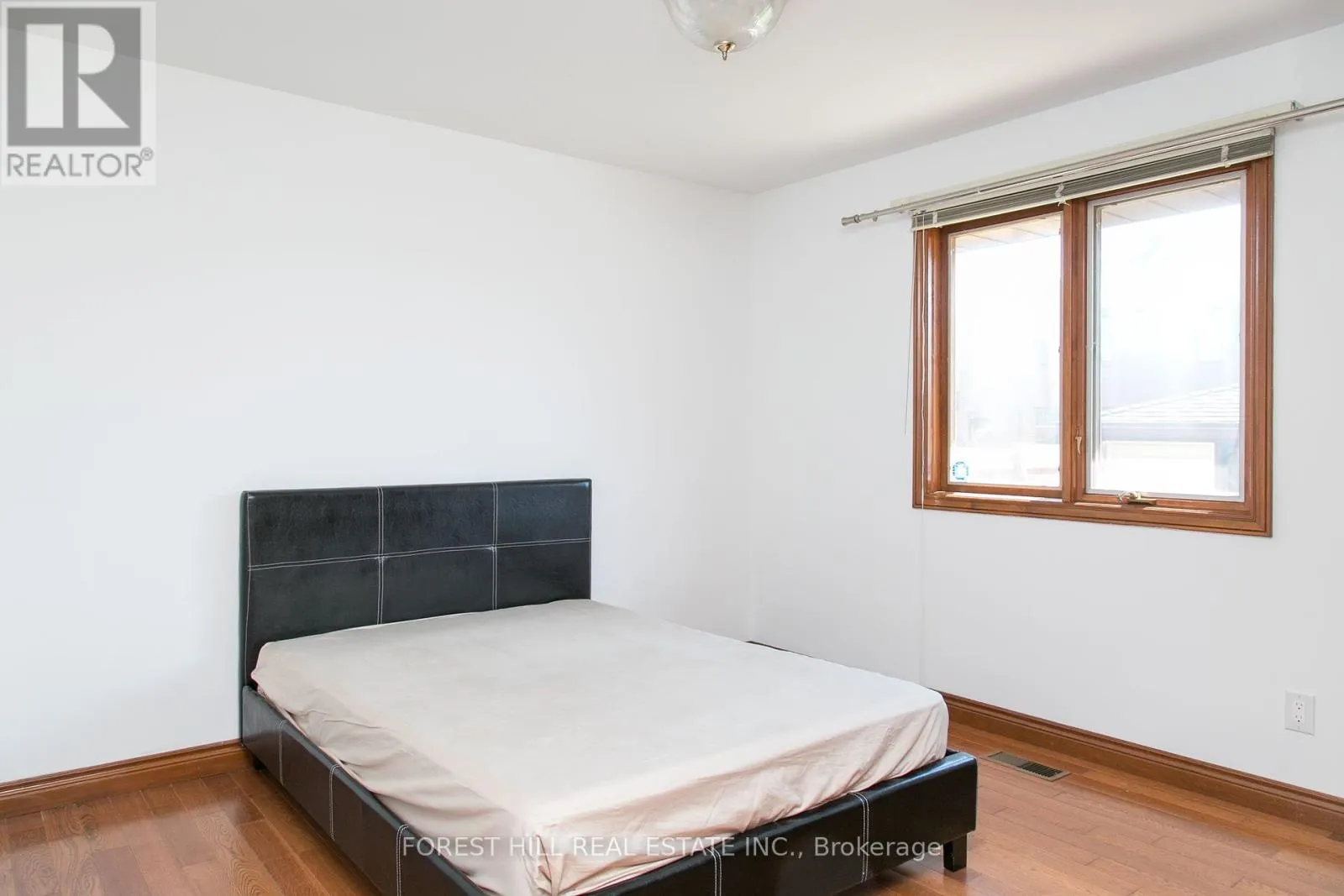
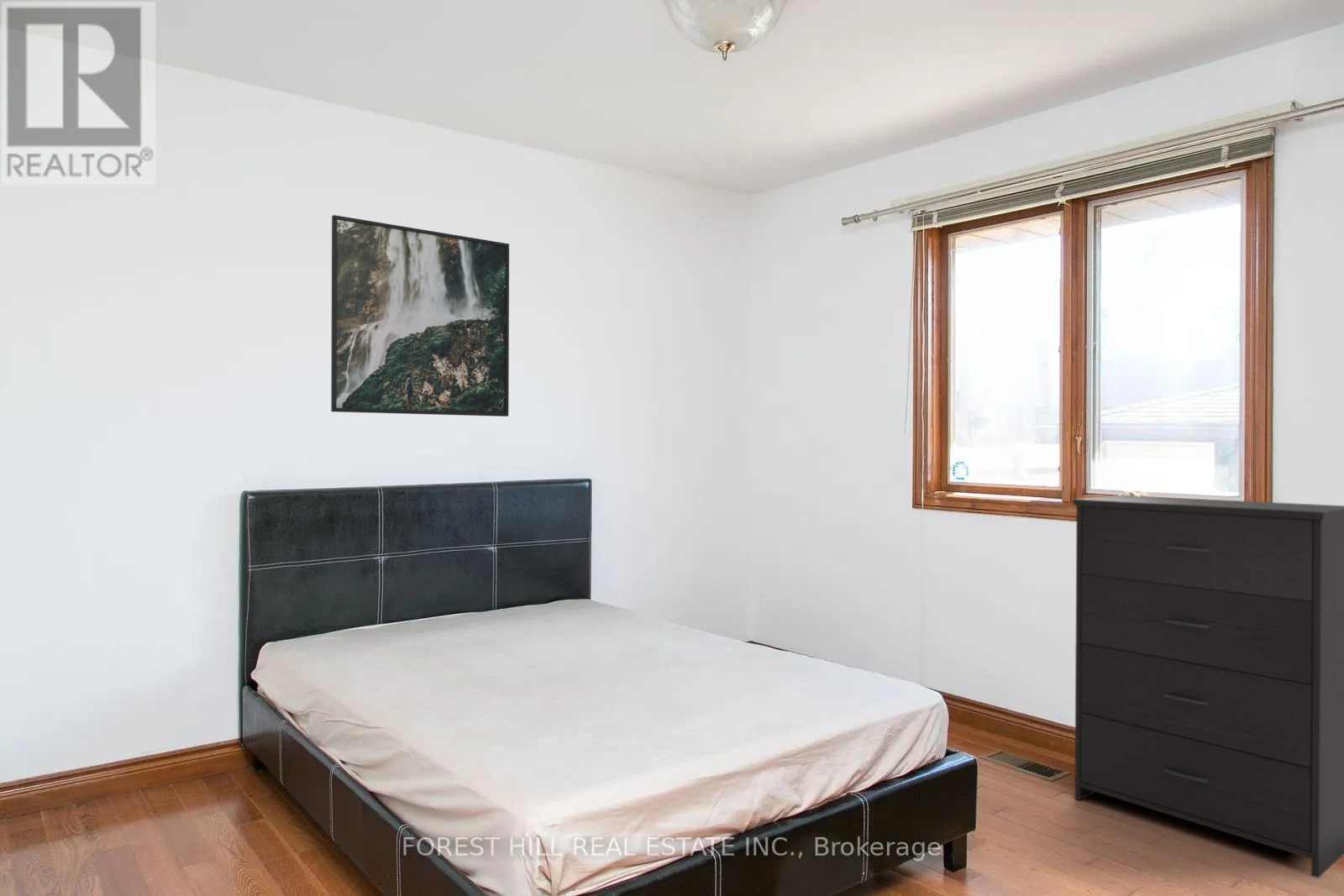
+ dresser [1073,495,1344,878]
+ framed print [330,214,510,417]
